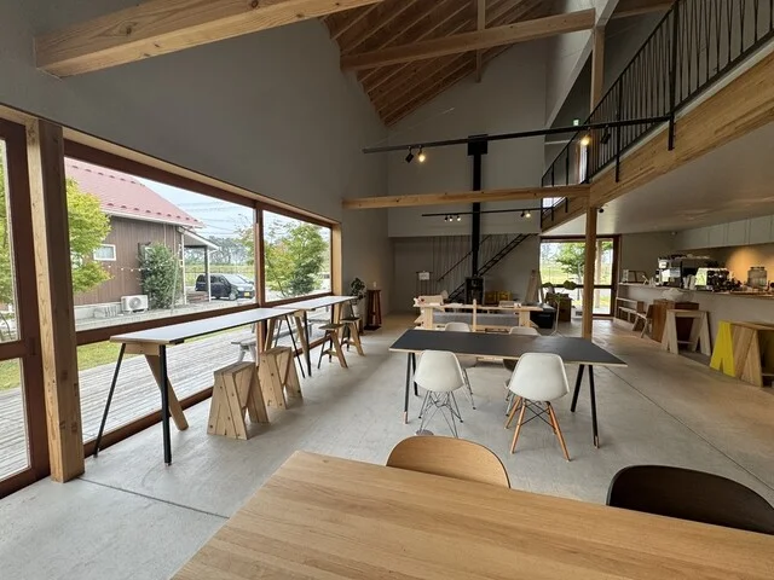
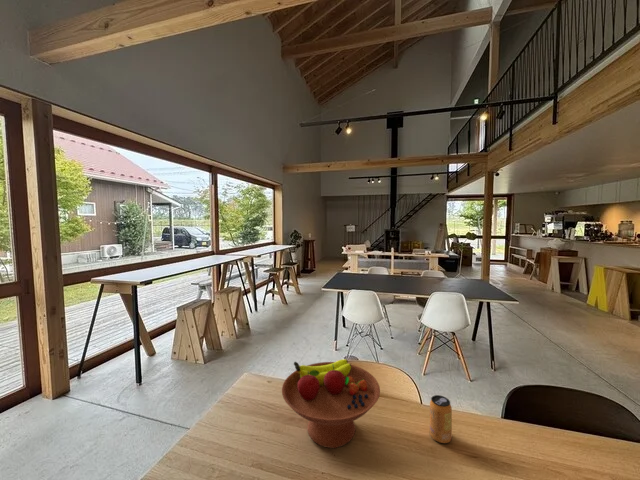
+ beverage can [429,394,453,444]
+ fruit bowl [281,358,381,449]
